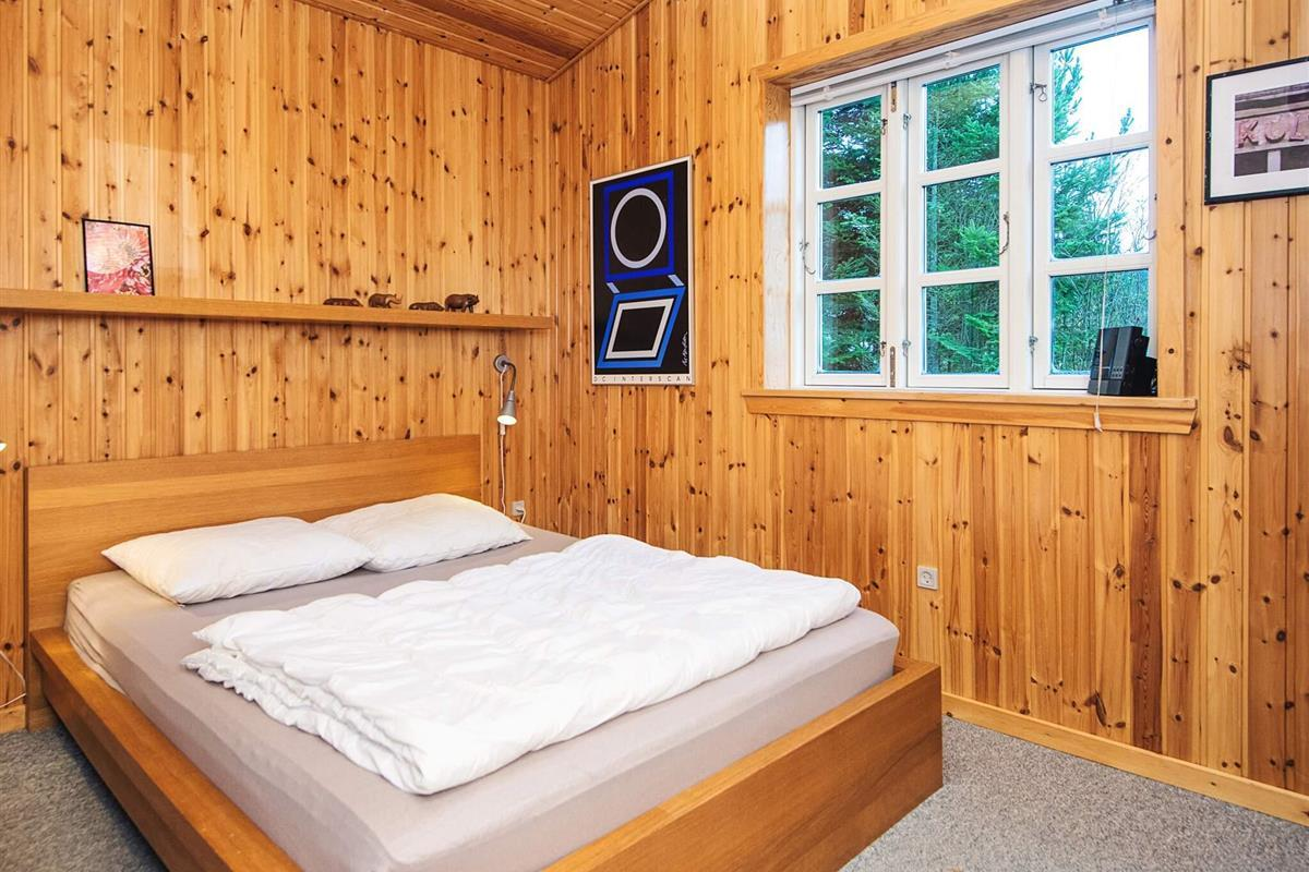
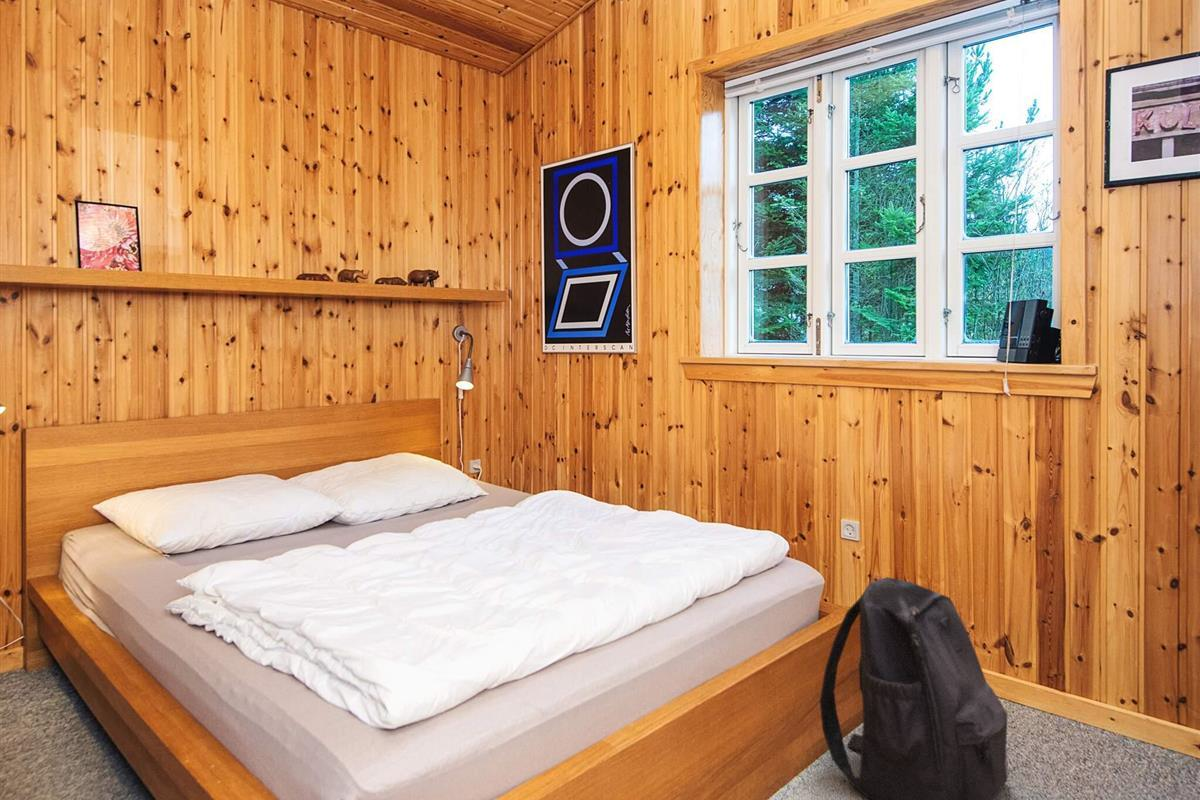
+ backpack [819,576,1010,800]
